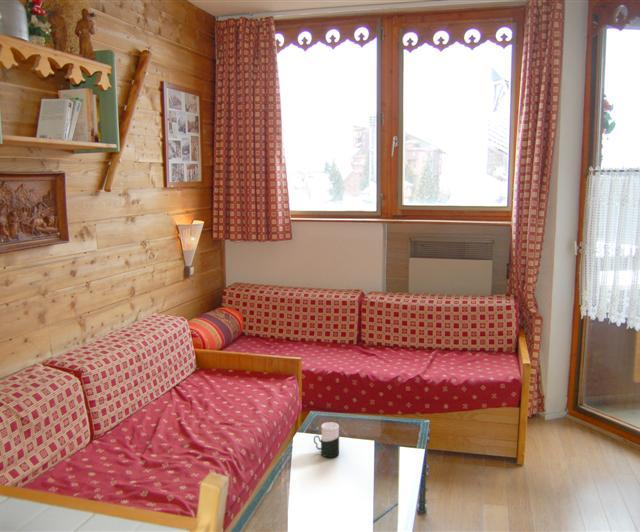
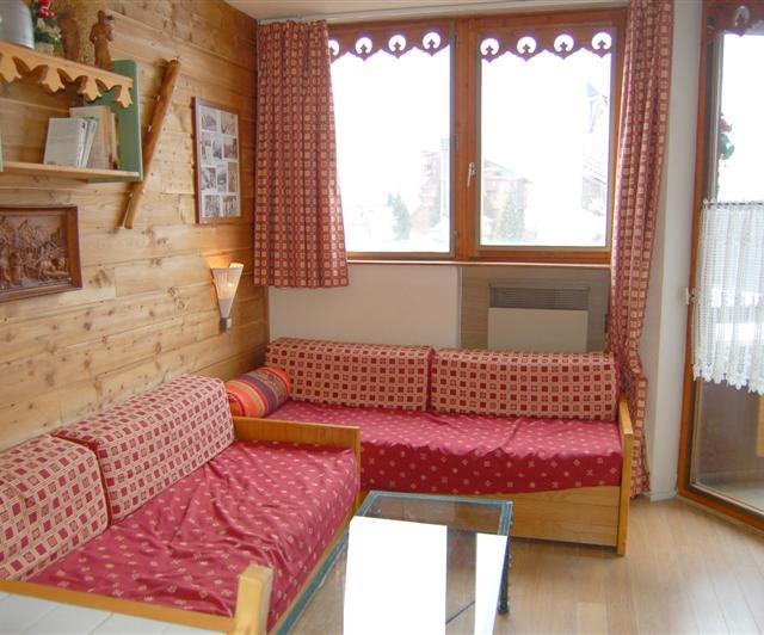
- cup [313,421,341,459]
